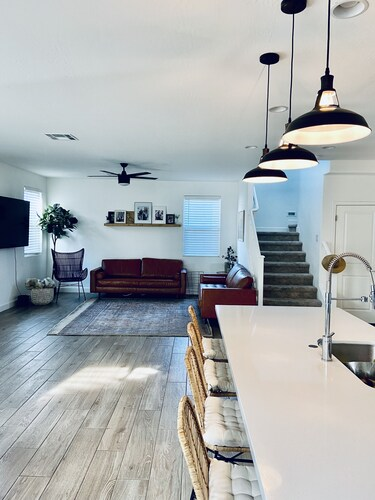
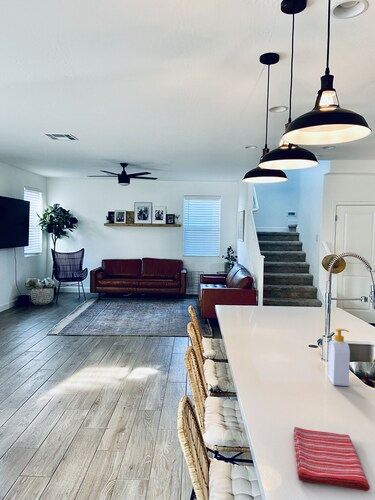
+ soap bottle [326,328,351,387]
+ dish towel [292,426,371,492]
